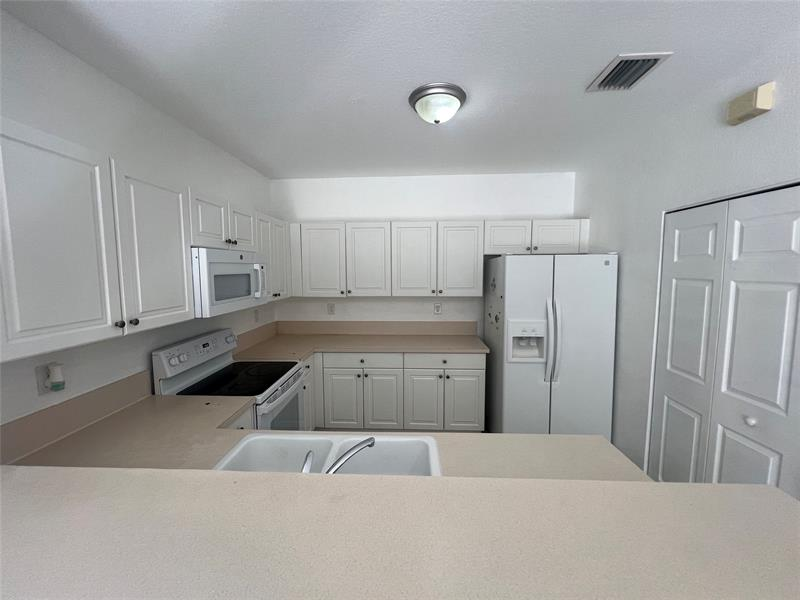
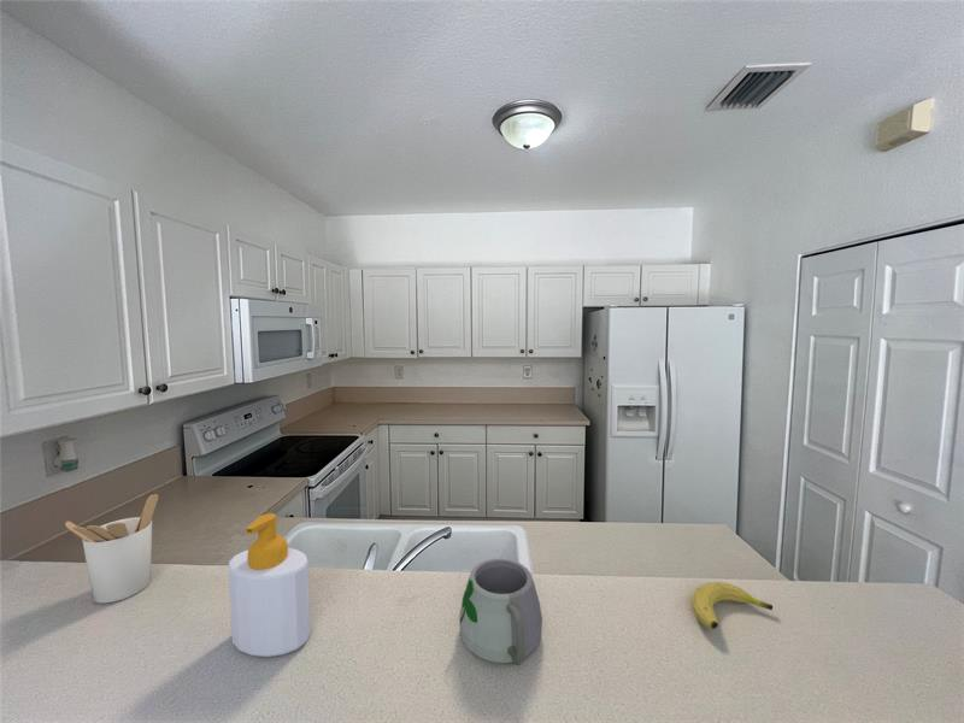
+ fruit [692,581,774,630]
+ utensil holder [64,493,159,605]
+ soap bottle [228,512,312,658]
+ mug [443,558,543,675]
